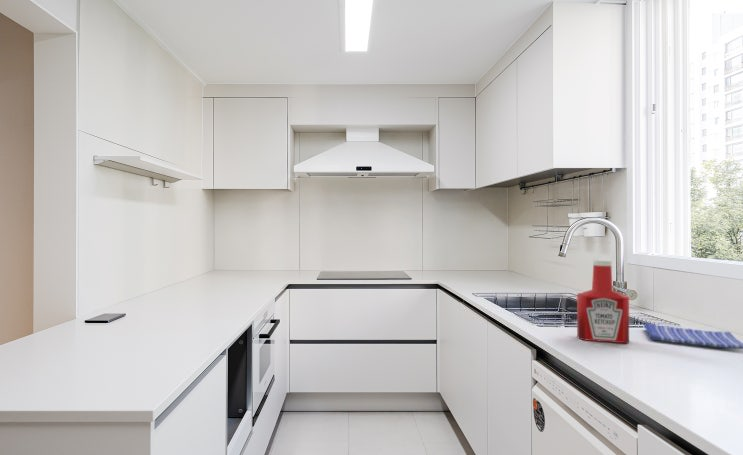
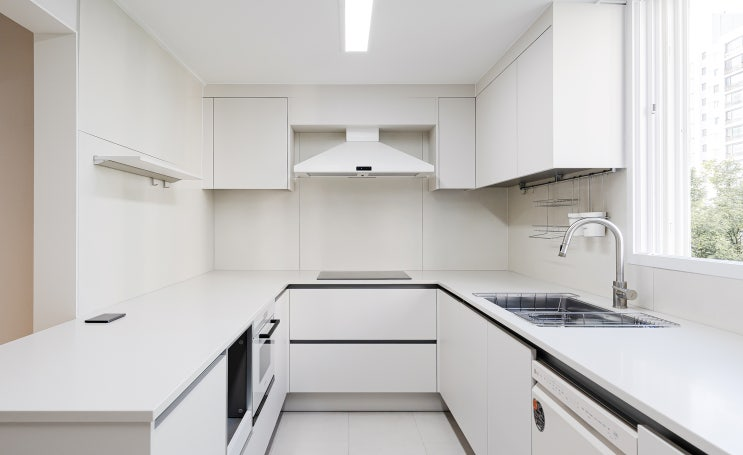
- dish towel [643,321,743,350]
- soap bottle [576,259,630,344]
